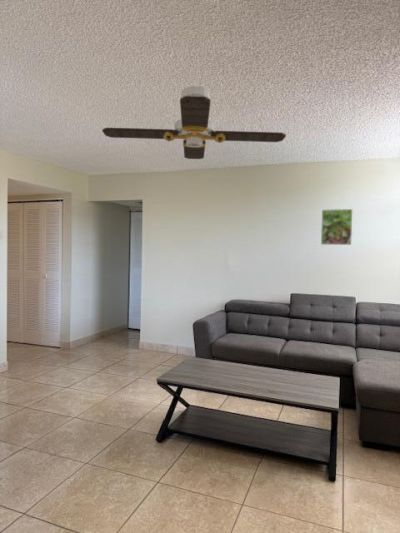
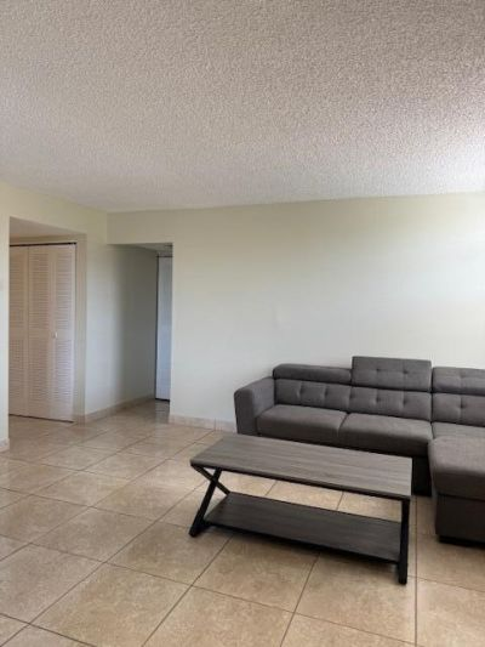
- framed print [320,208,353,246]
- ceiling fan [101,85,287,160]
